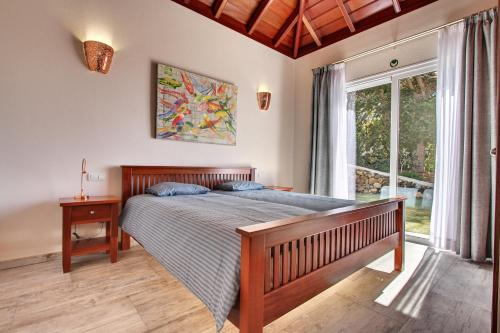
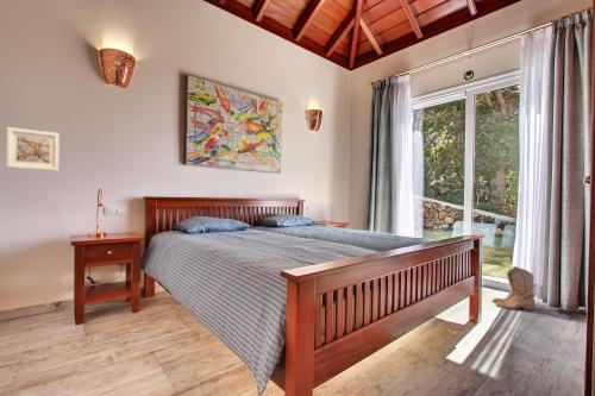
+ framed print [5,126,61,171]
+ boots [491,265,536,312]
